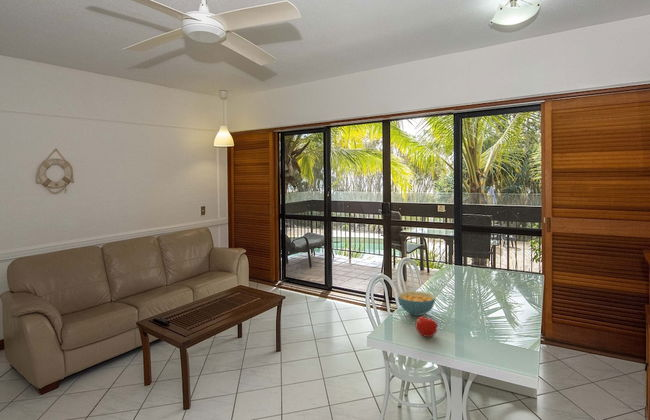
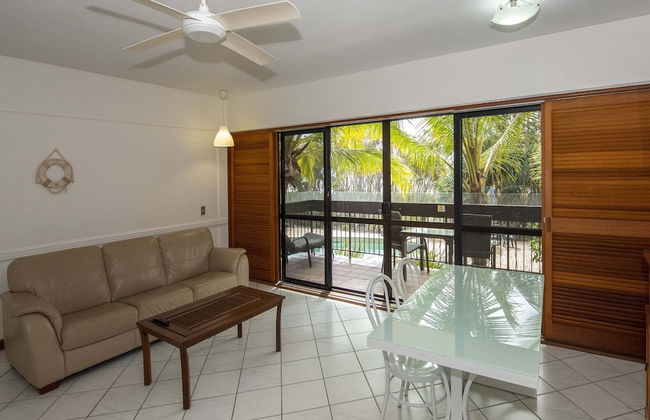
- fruit [415,314,439,338]
- cereal bowl [397,290,436,317]
